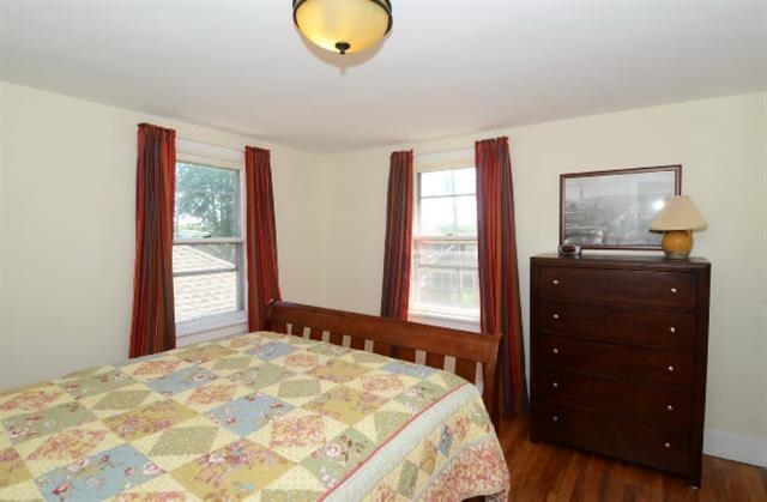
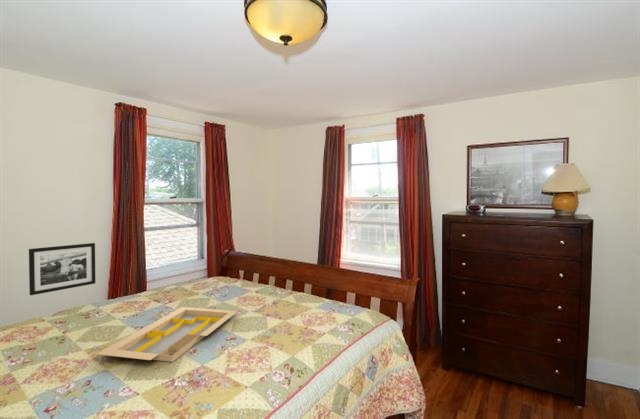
+ picture frame [28,242,96,296]
+ serving tray [96,306,238,363]
